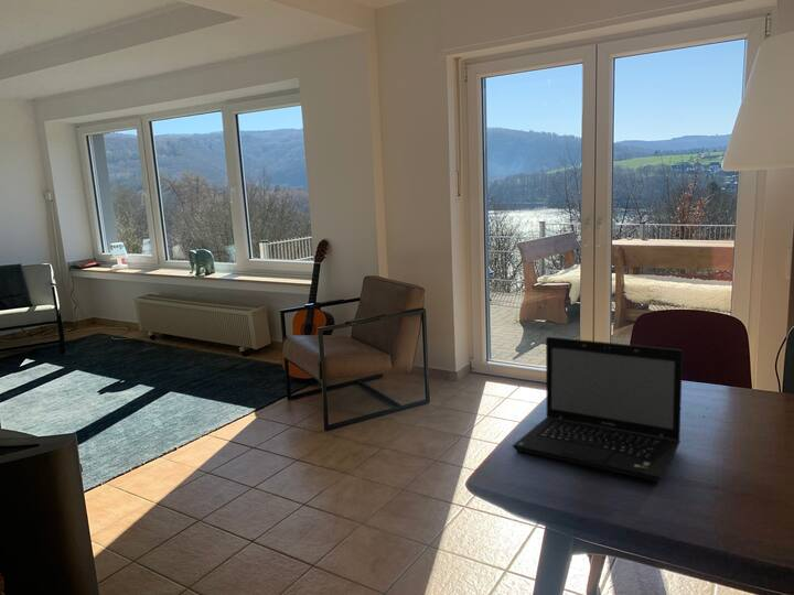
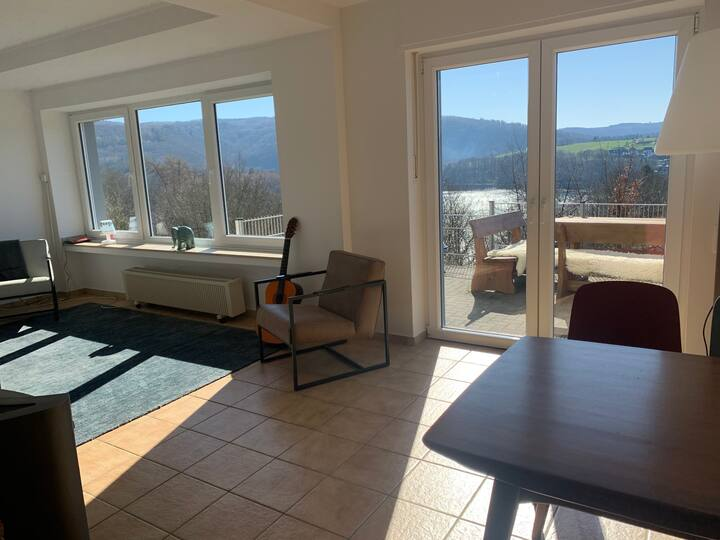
- laptop [512,336,684,483]
